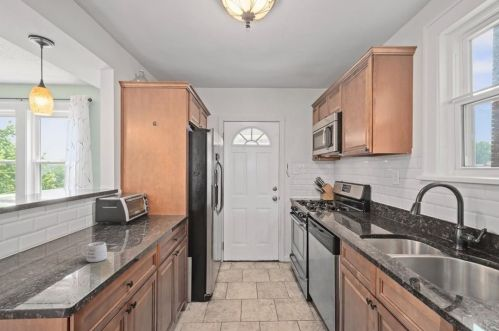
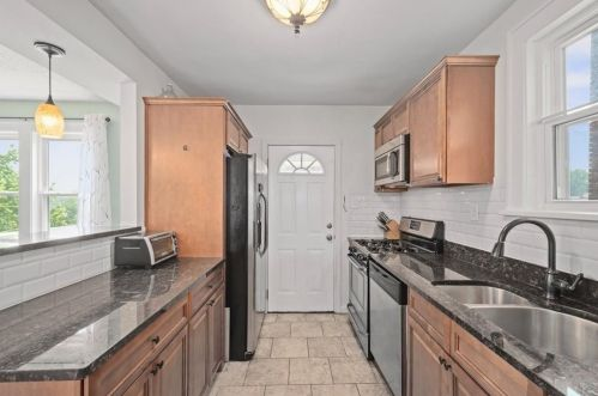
- mug [80,241,108,263]
